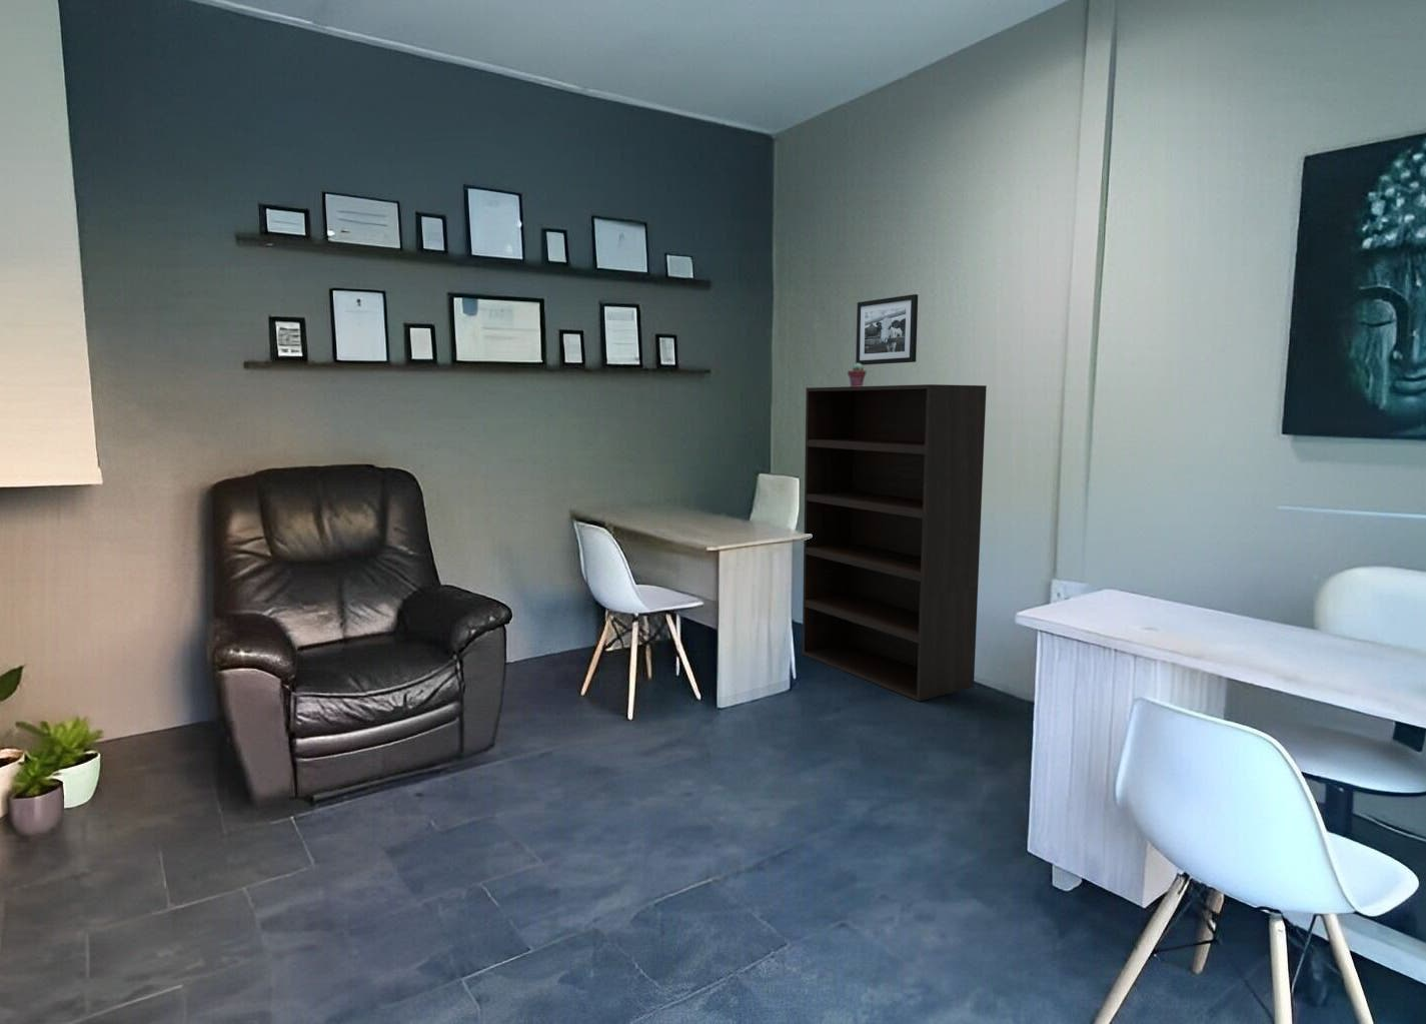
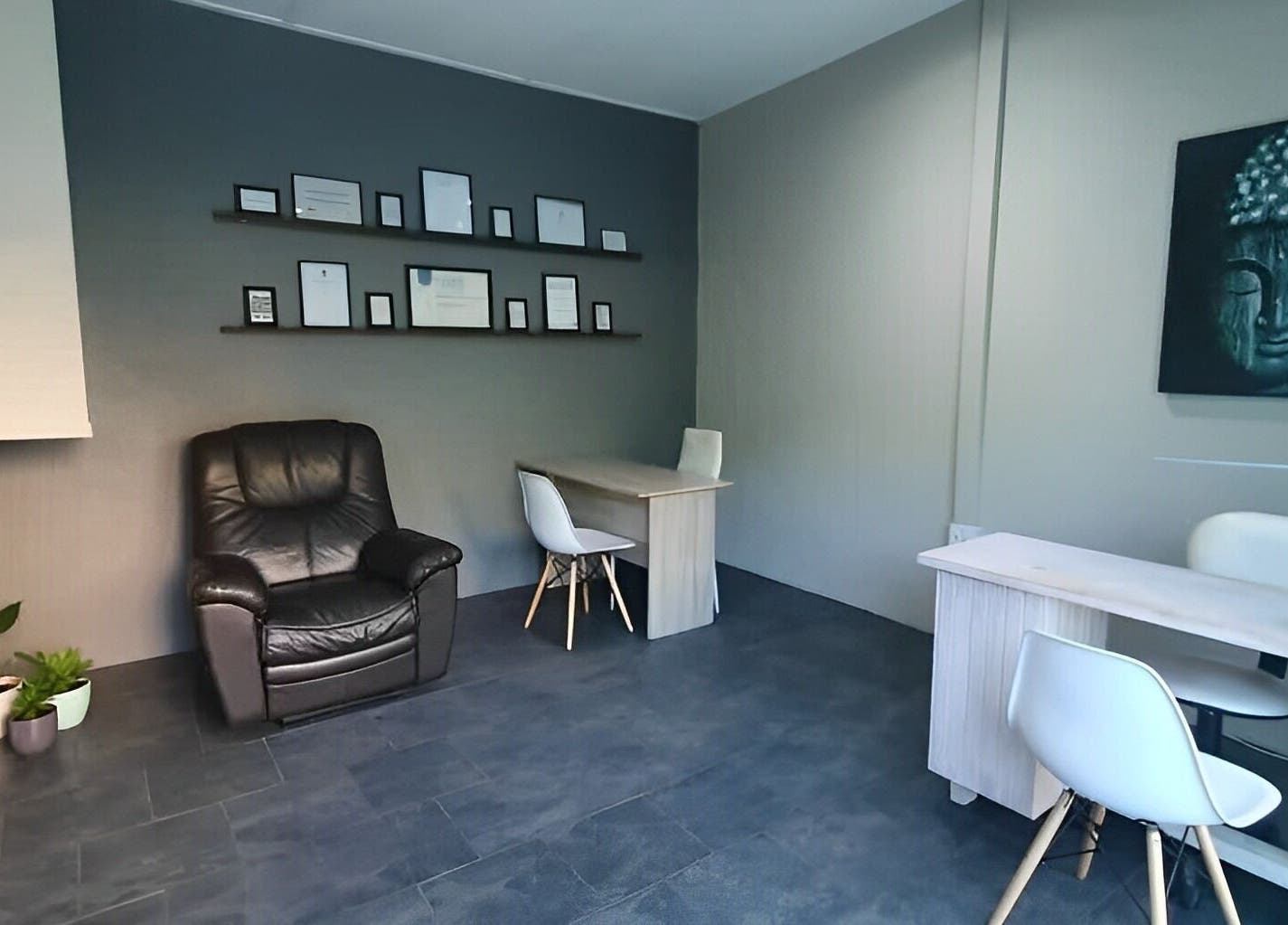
- potted succulent [847,363,867,386]
- bookshelf [802,383,988,703]
- picture frame [855,293,919,366]
